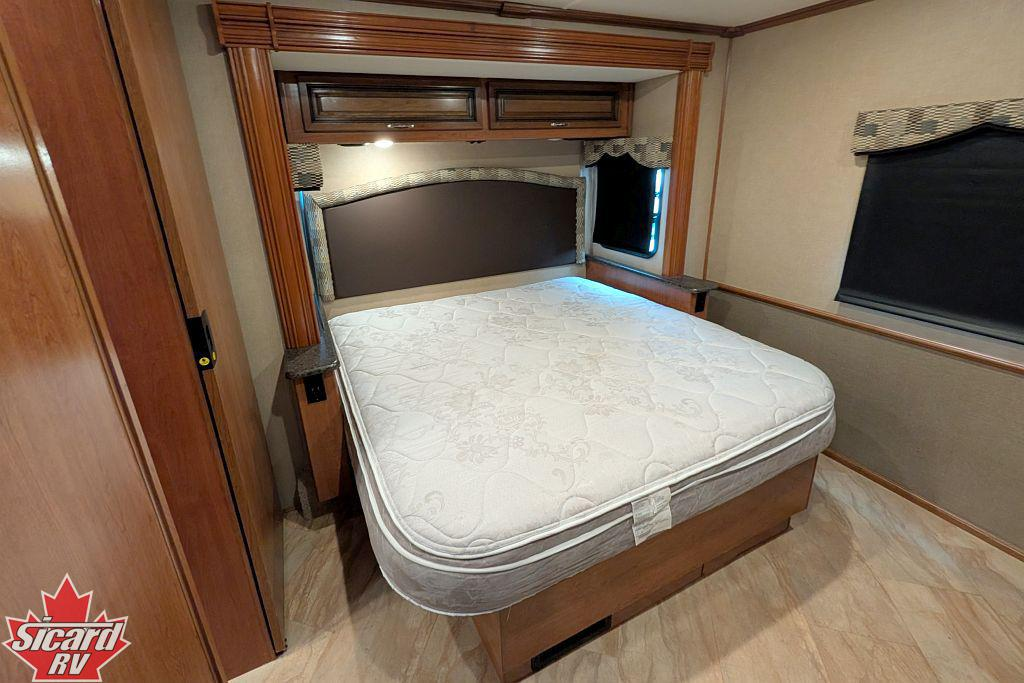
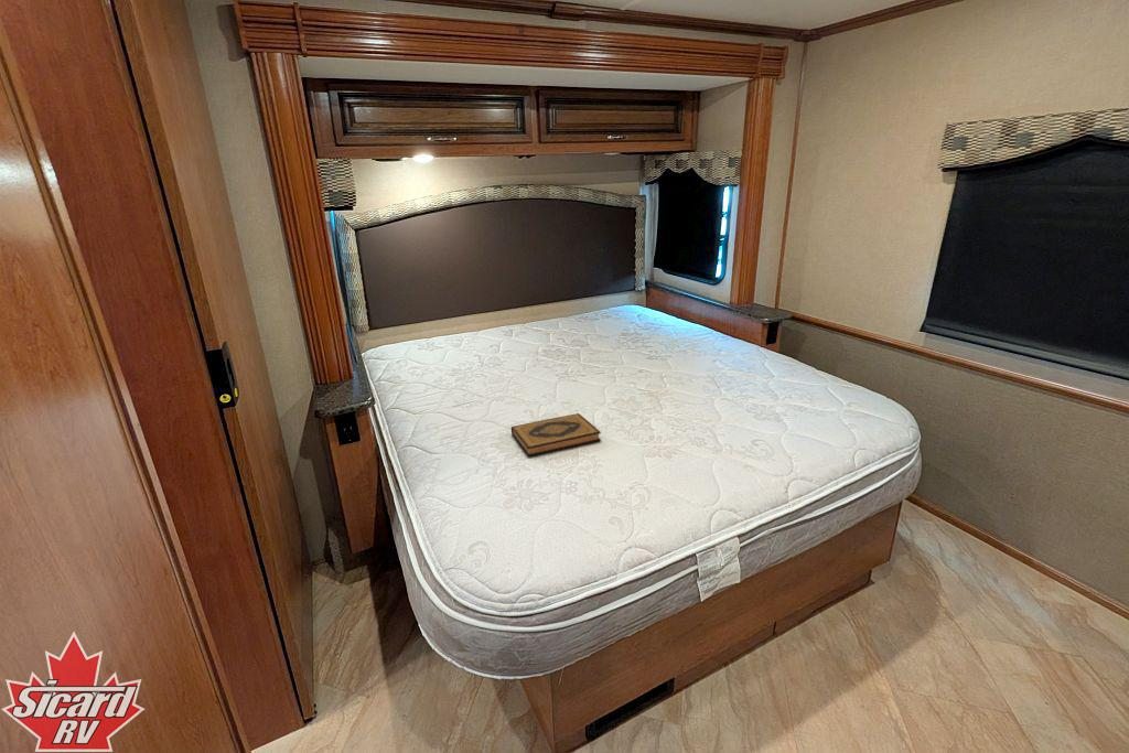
+ hardback book [510,412,602,458]
